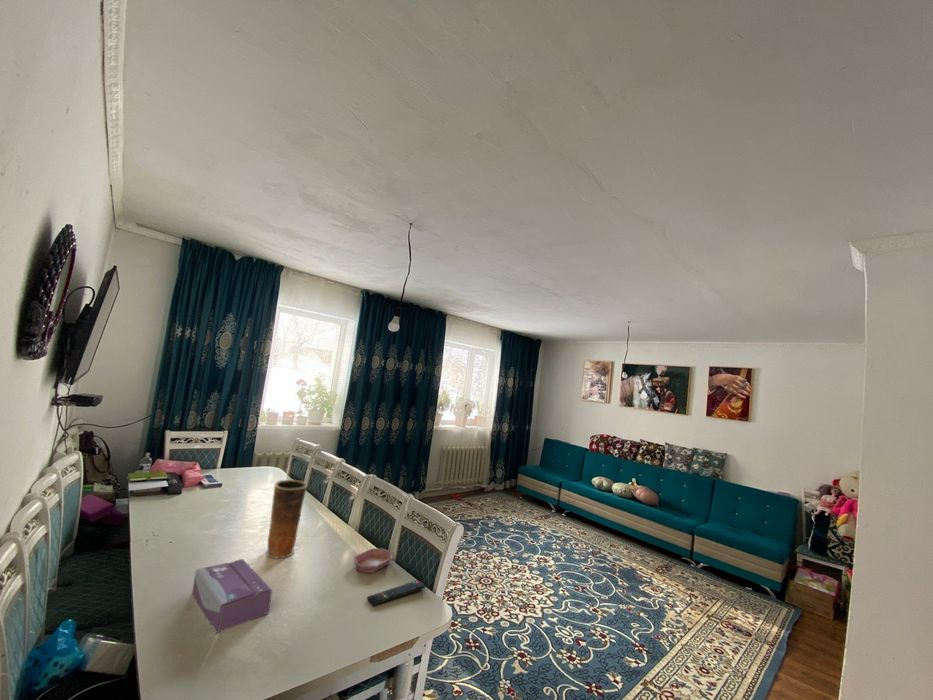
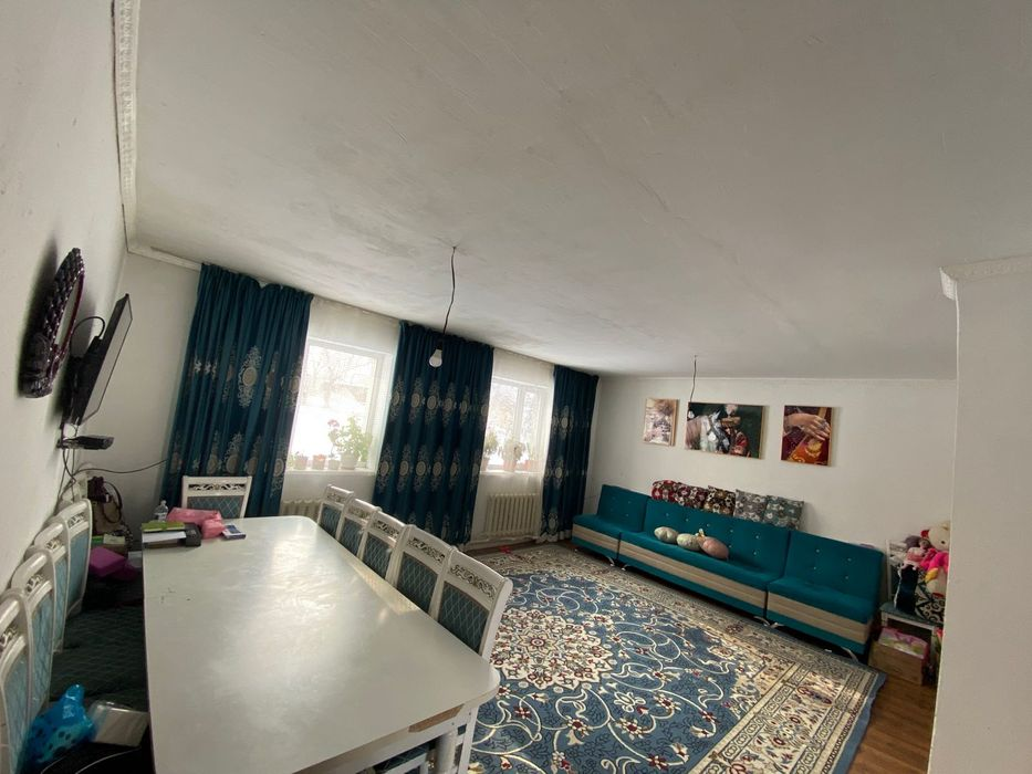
- bowl [353,547,394,574]
- remote control [366,579,426,607]
- vase [265,479,309,560]
- tissue box [191,558,273,634]
